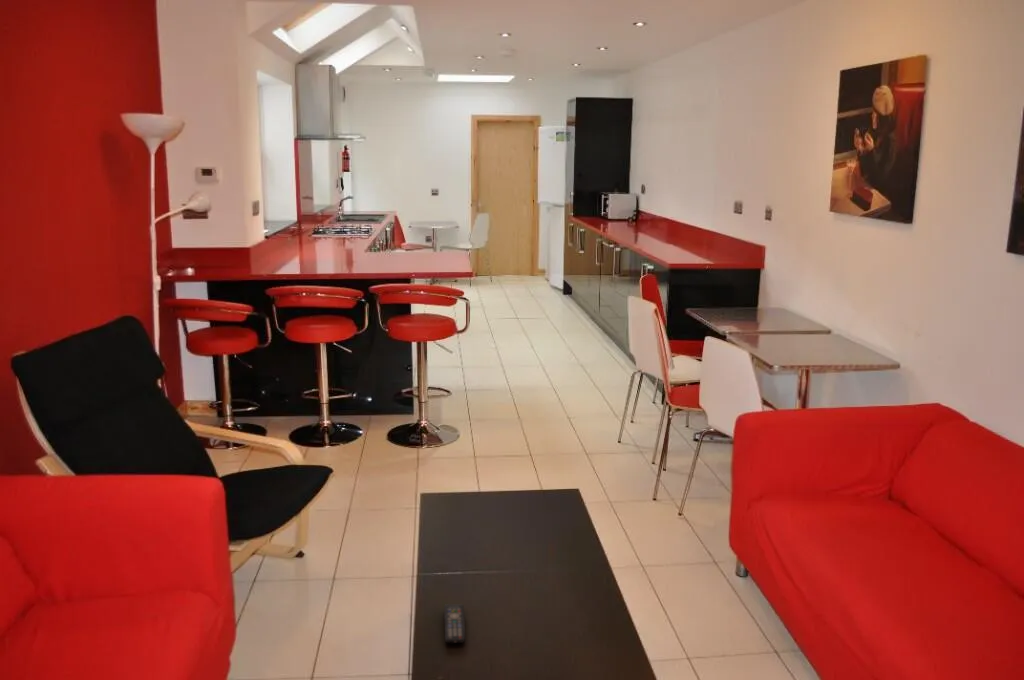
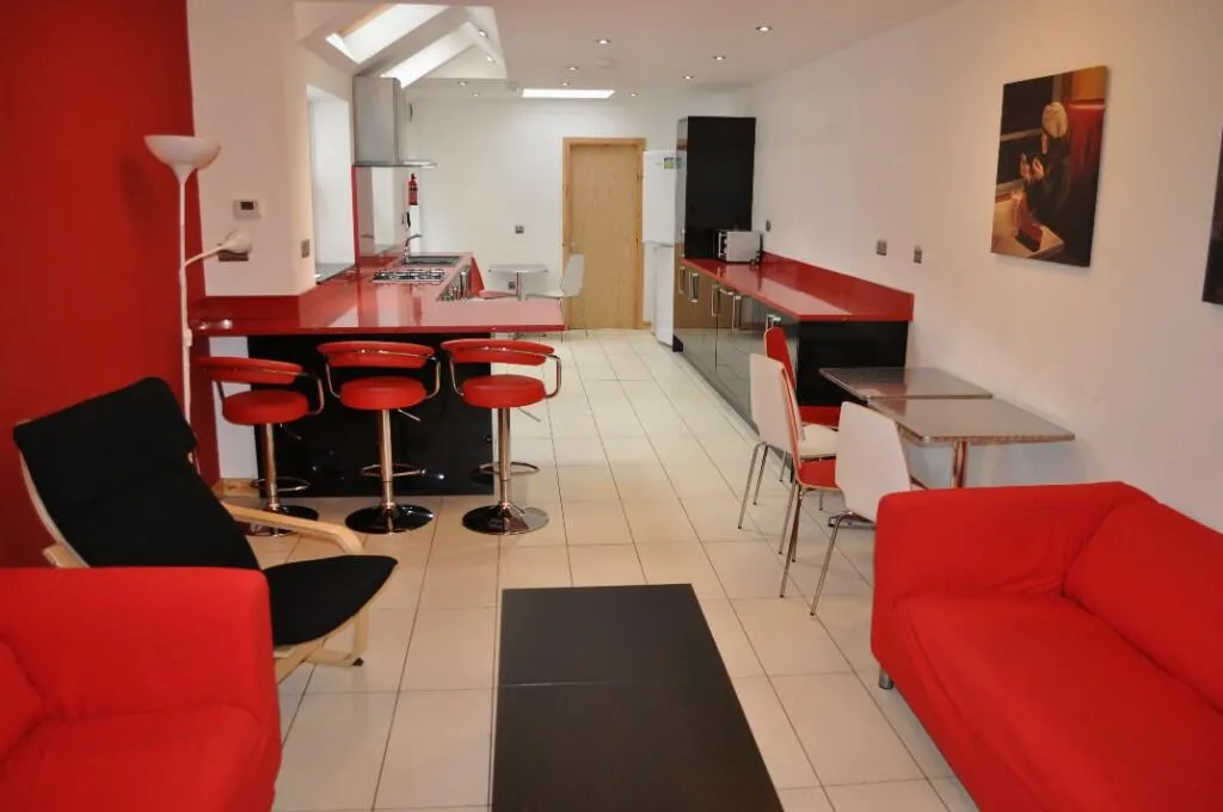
- remote control [443,603,466,644]
